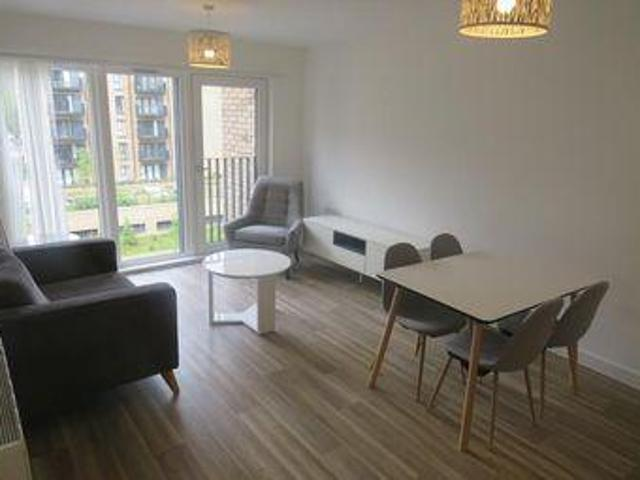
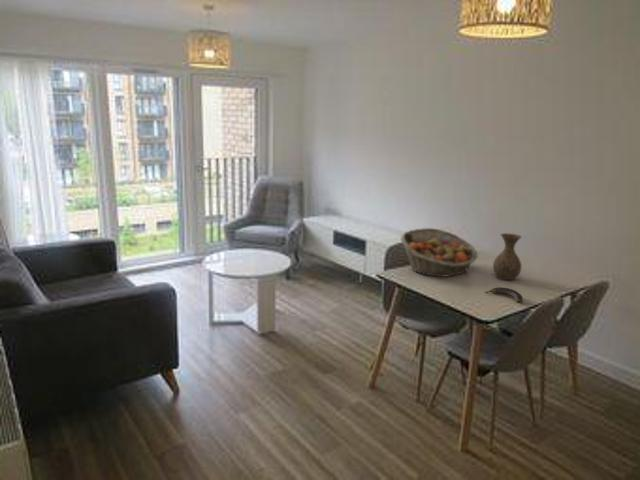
+ vase [492,232,523,281]
+ banana [484,286,524,304]
+ fruit basket [399,227,478,278]
